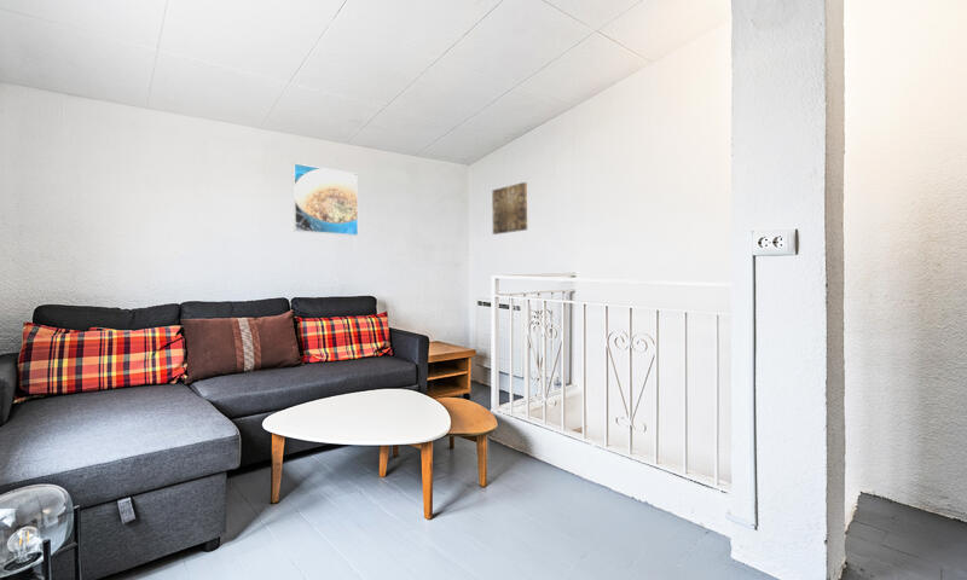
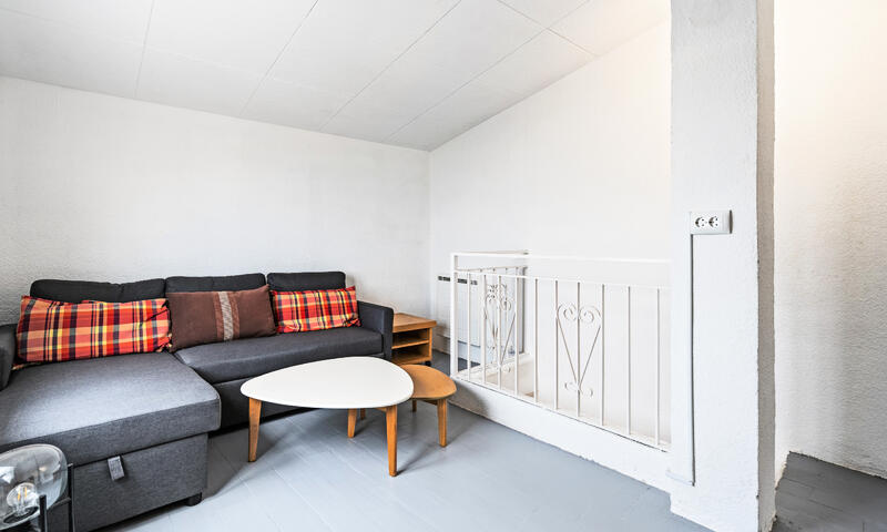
- wall art [491,181,528,236]
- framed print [291,162,359,237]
